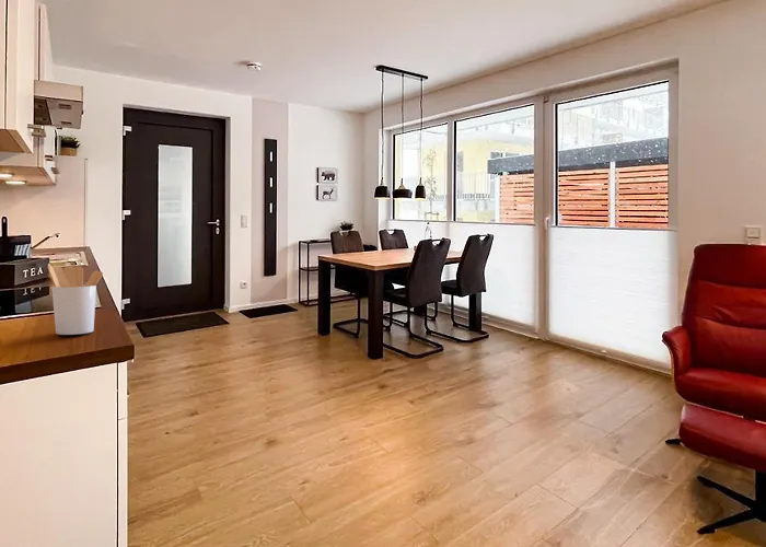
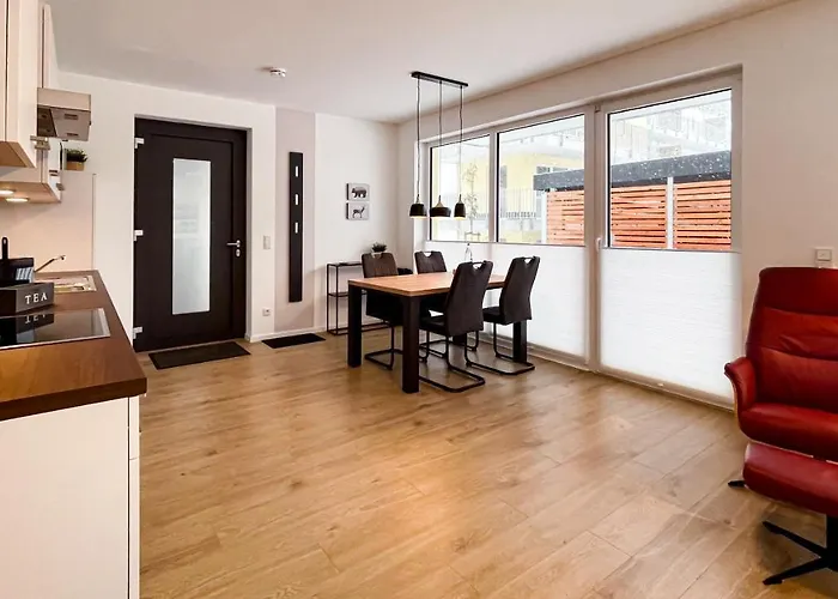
- utensil holder [47,263,104,336]
